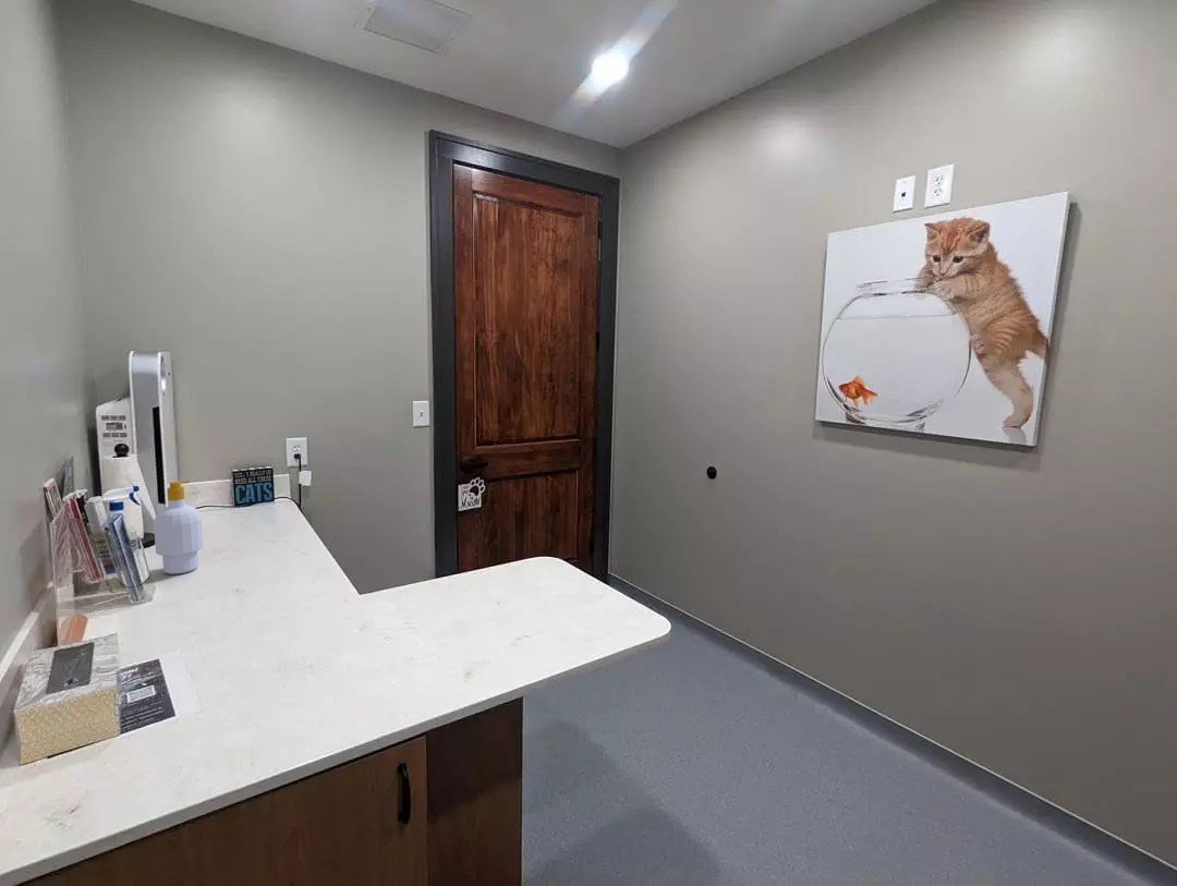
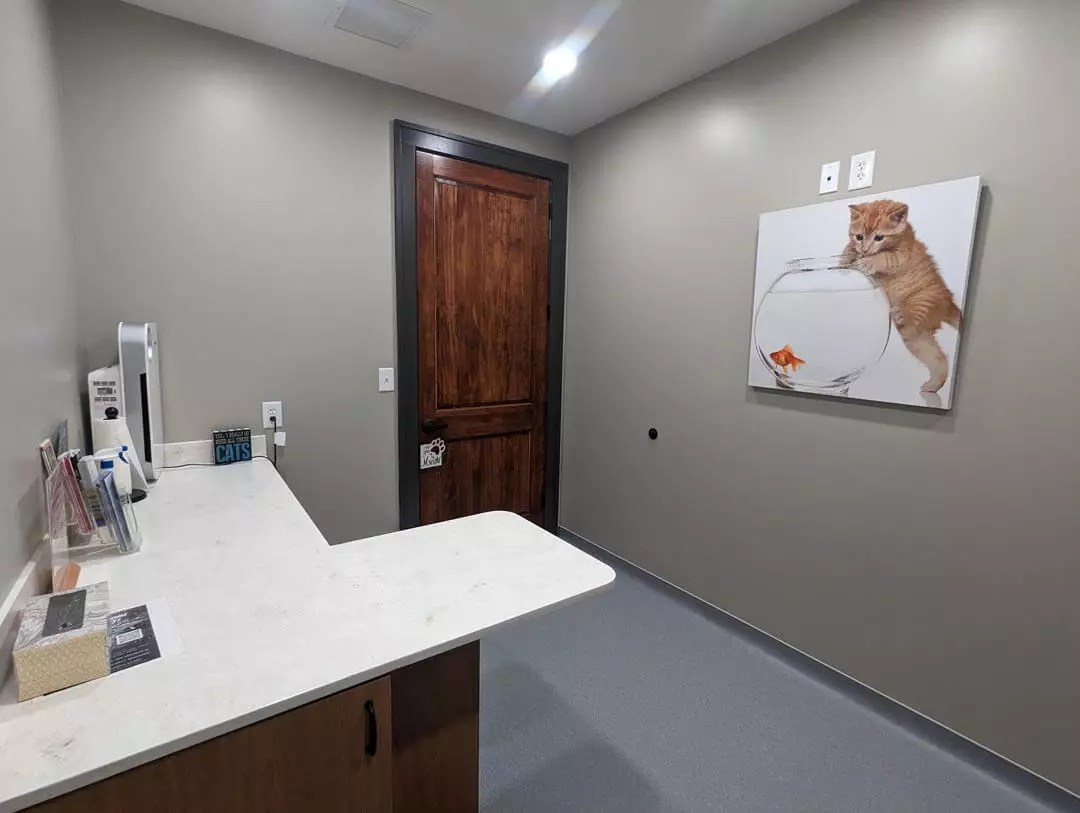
- soap bottle [153,480,204,575]
